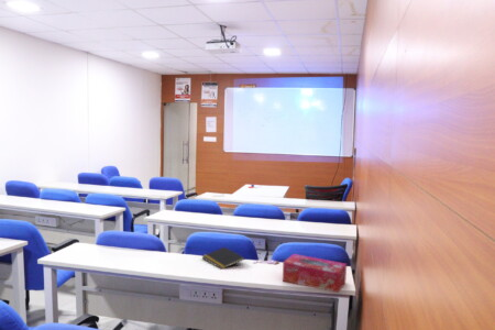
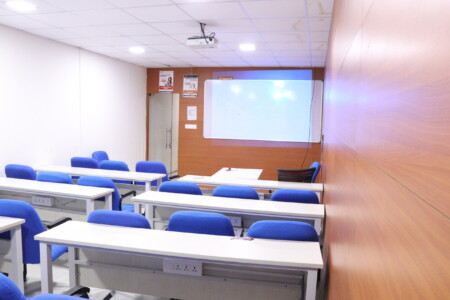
- notepad [201,246,245,270]
- tissue box [282,253,348,294]
